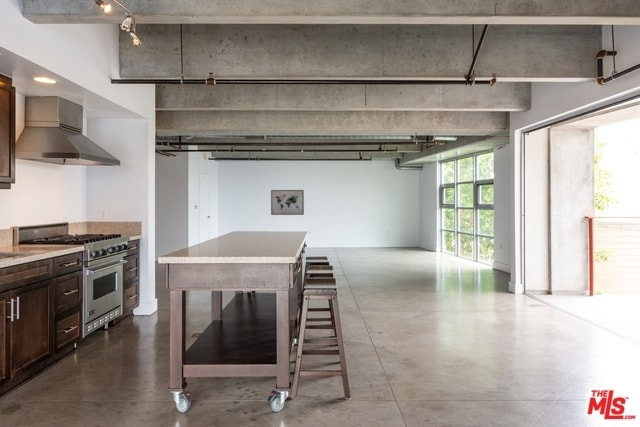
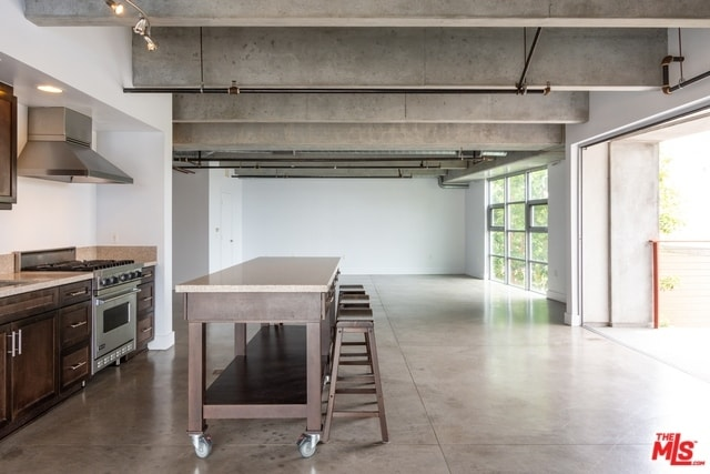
- wall art [270,189,305,216]
